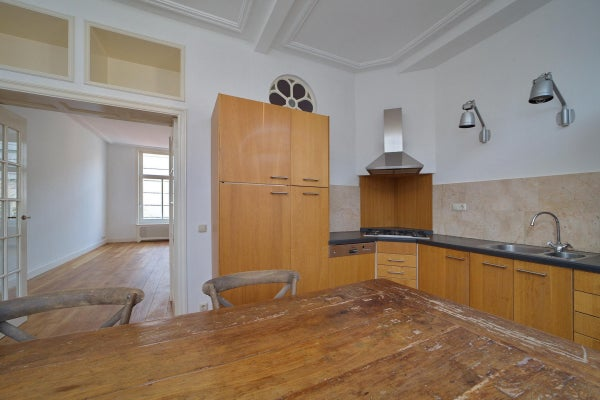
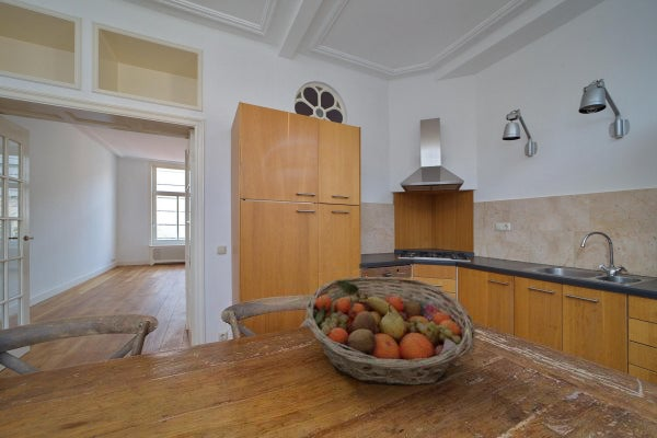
+ fruit basket [304,276,476,387]
